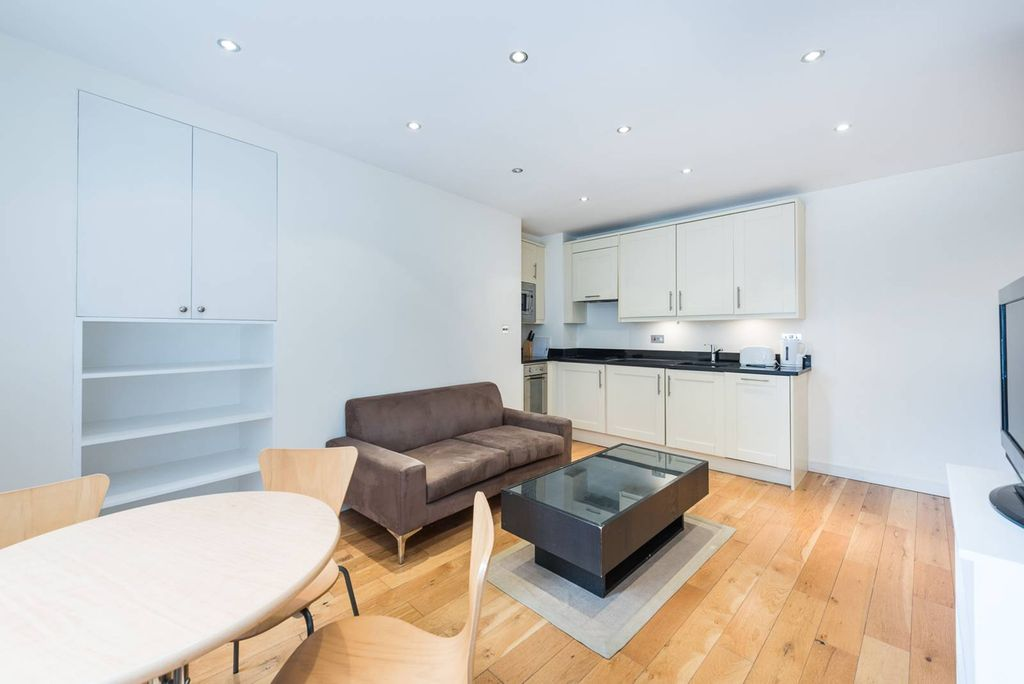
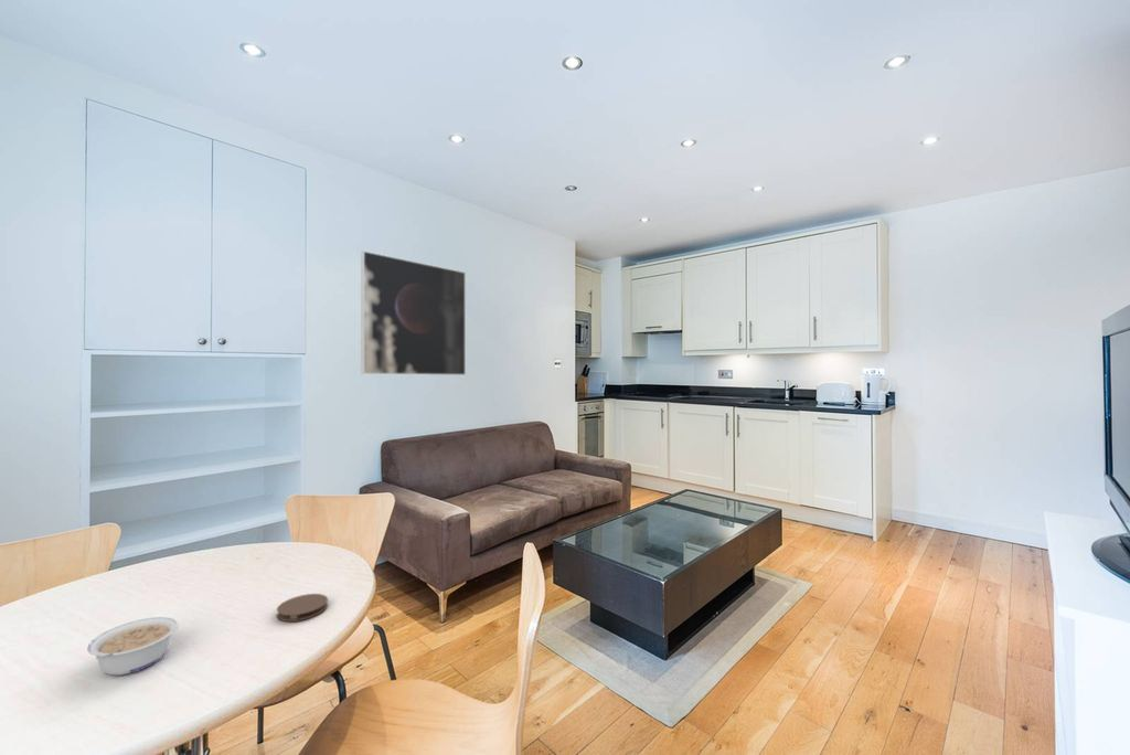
+ legume [86,616,179,677]
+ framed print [360,249,467,376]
+ coaster [276,593,329,623]
